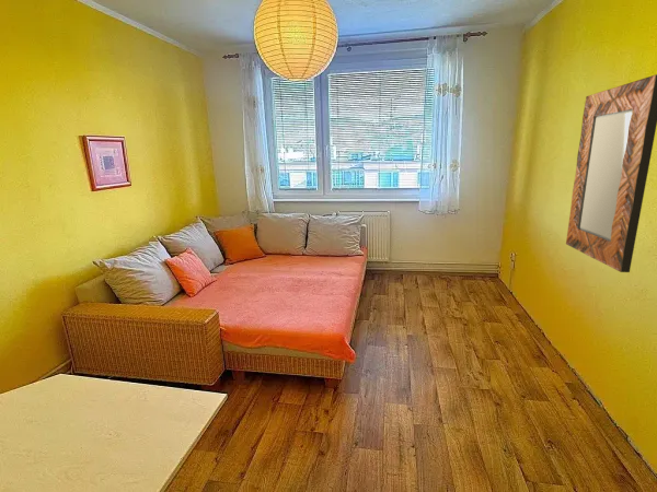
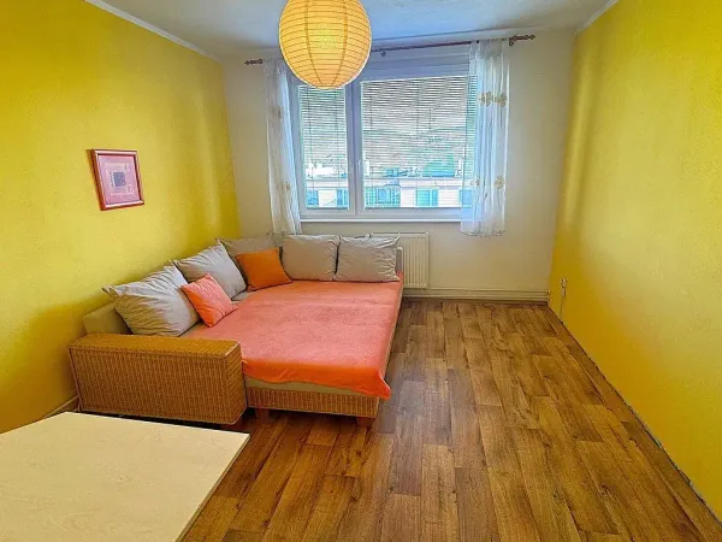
- home mirror [565,73,657,273]
